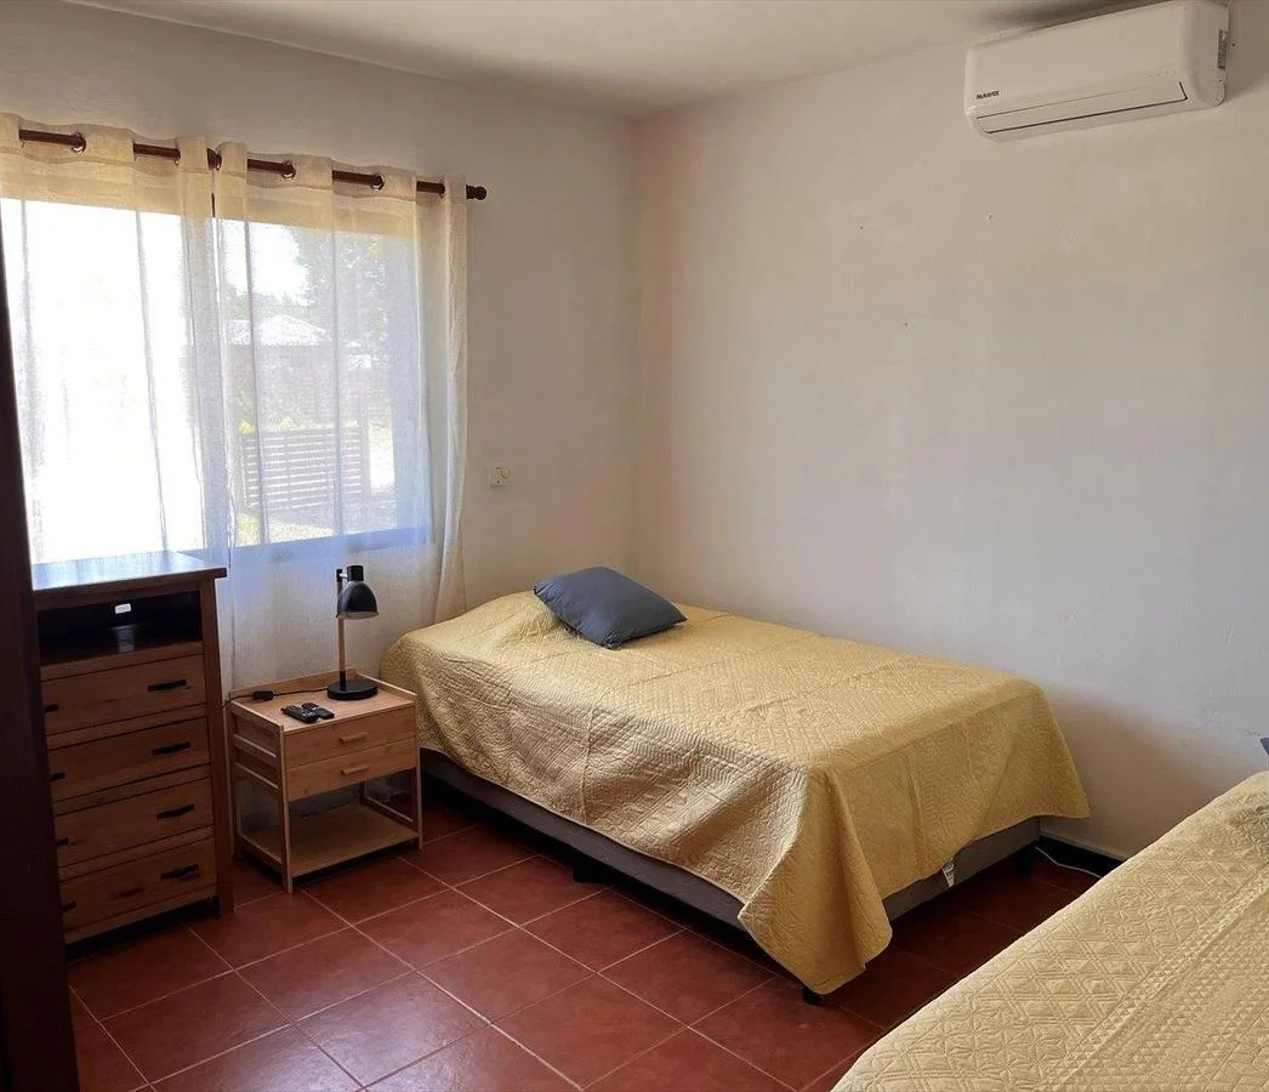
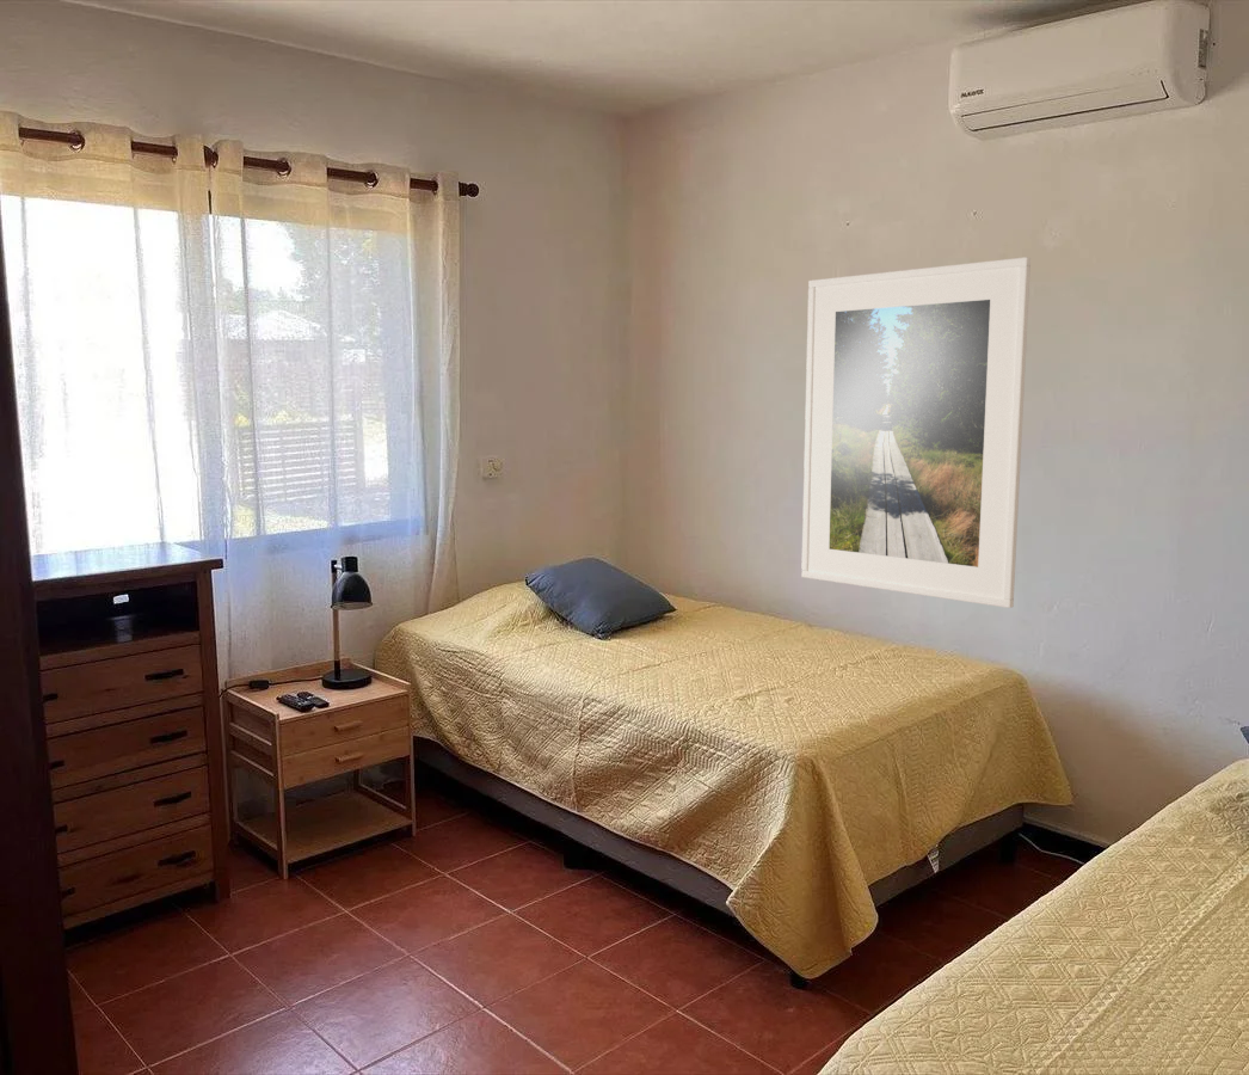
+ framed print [800,256,1032,609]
